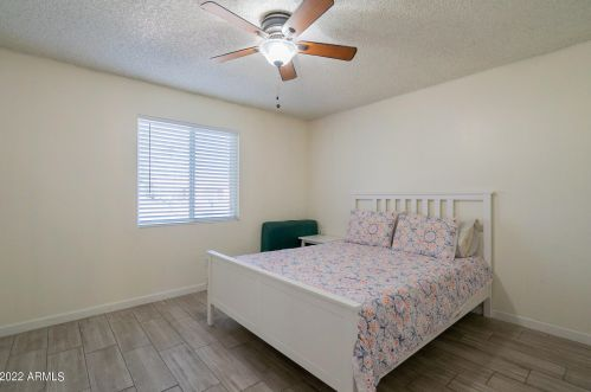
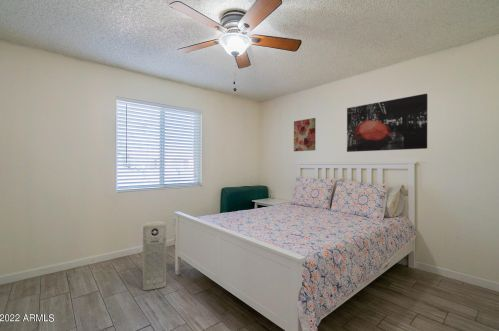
+ wall art [293,117,317,152]
+ wall art [346,93,428,153]
+ air purifier [142,220,167,291]
